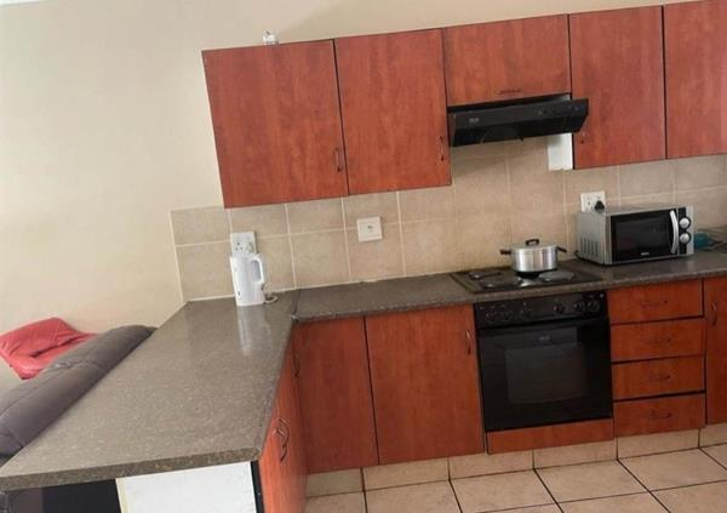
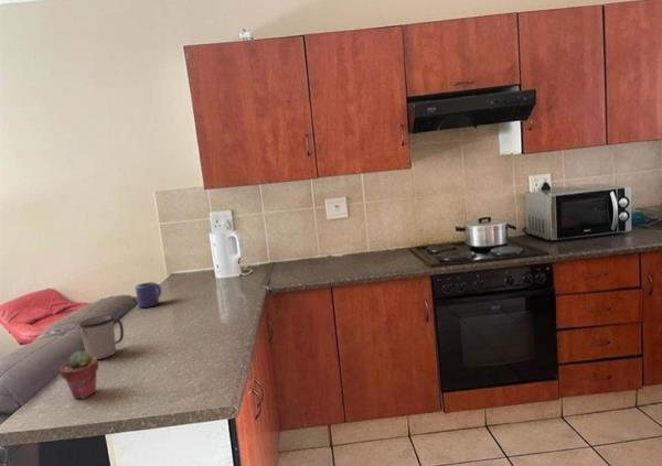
+ potted succulent [58,350,99,400]
+ mug [78,314,125,360]
+ mug [135,281,162,308]
